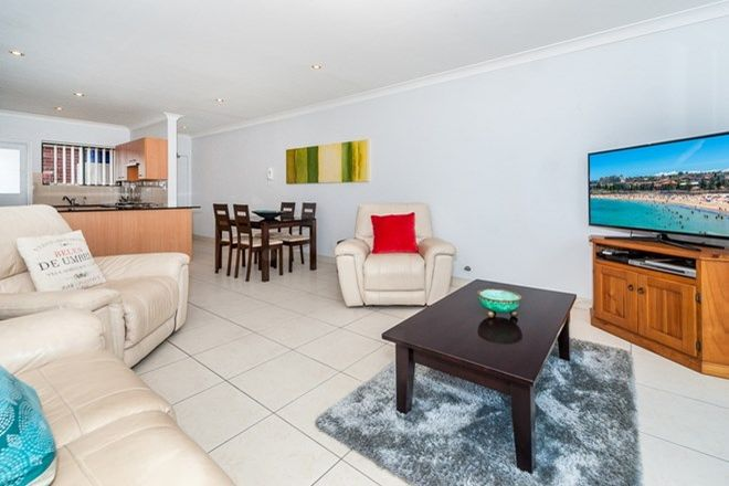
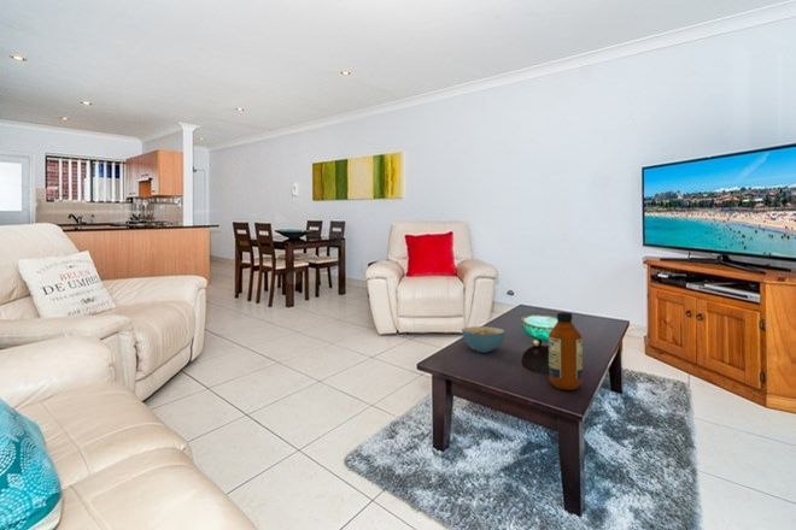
+ cereal bowl [461,325,507,354]
+ bottle [548,311,584,391]
